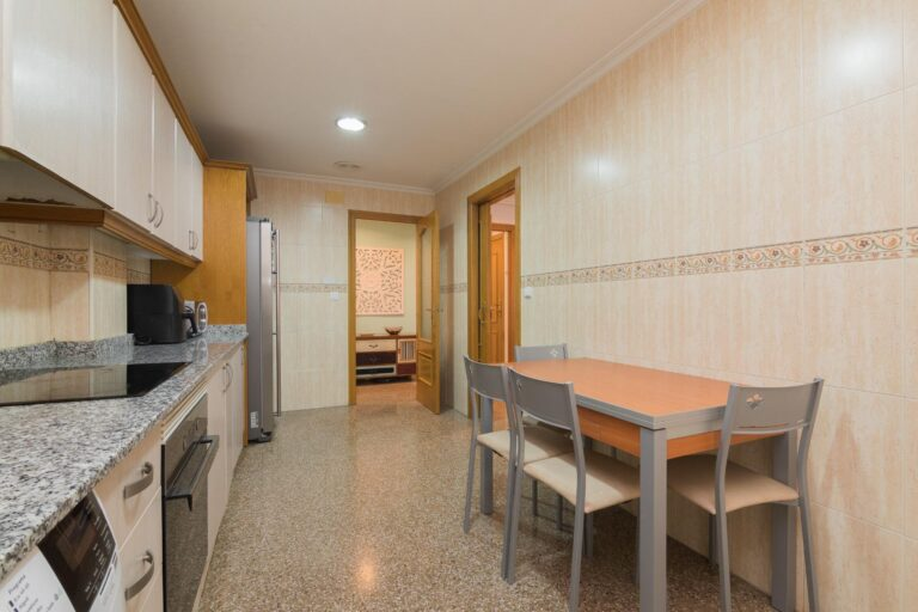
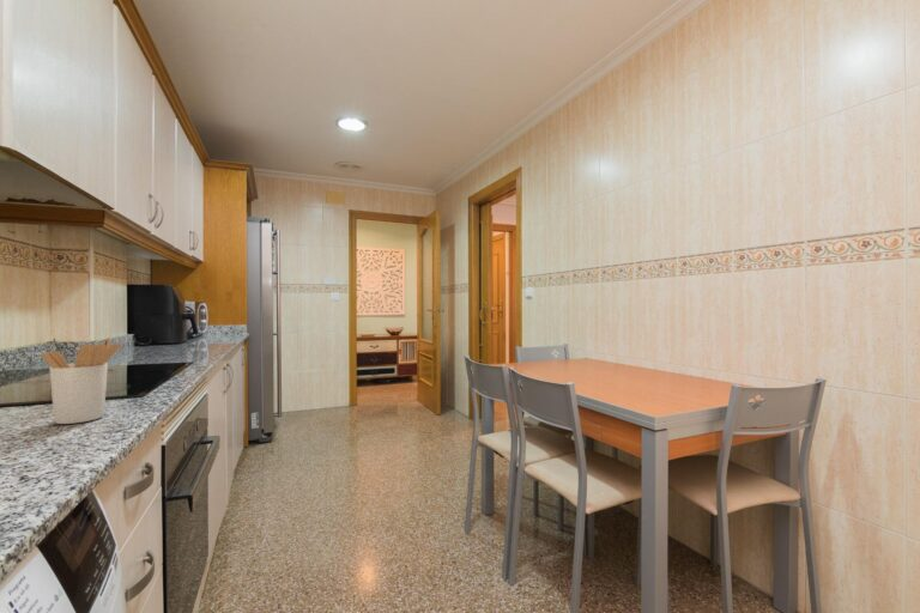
+ utensil holder [41,336,122,425]
